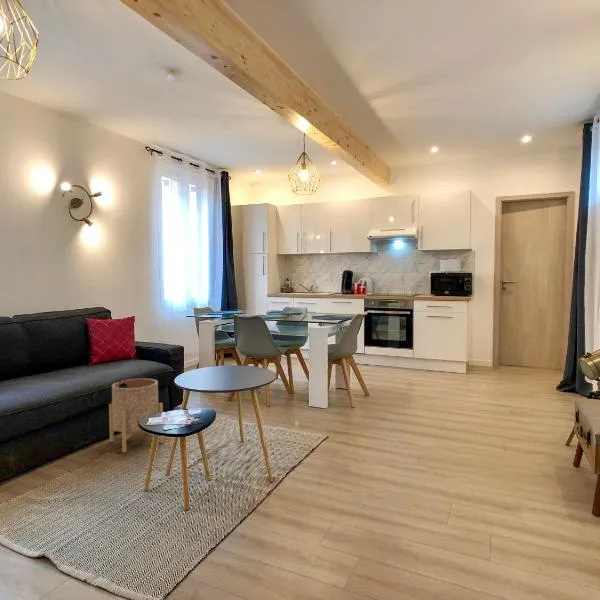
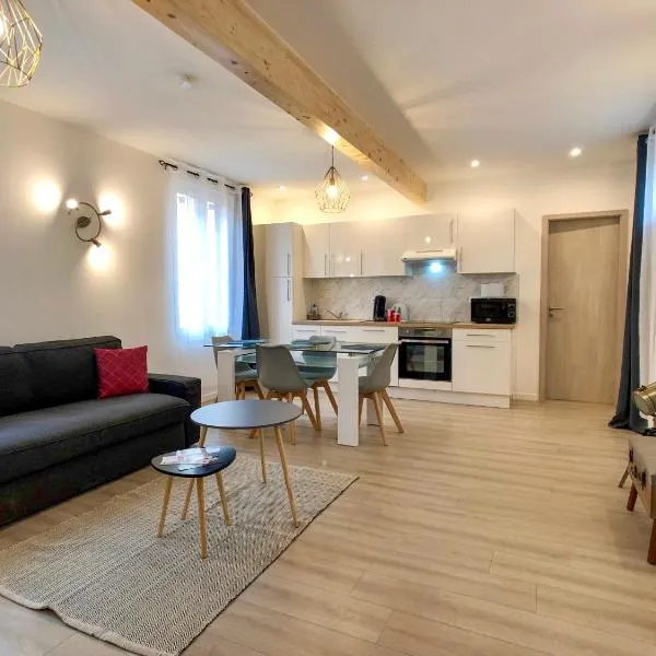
- planter [108,378,164,454]
